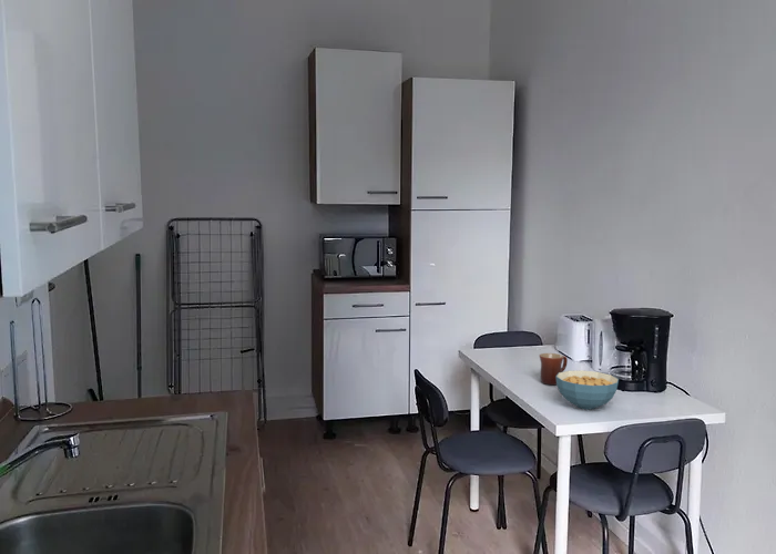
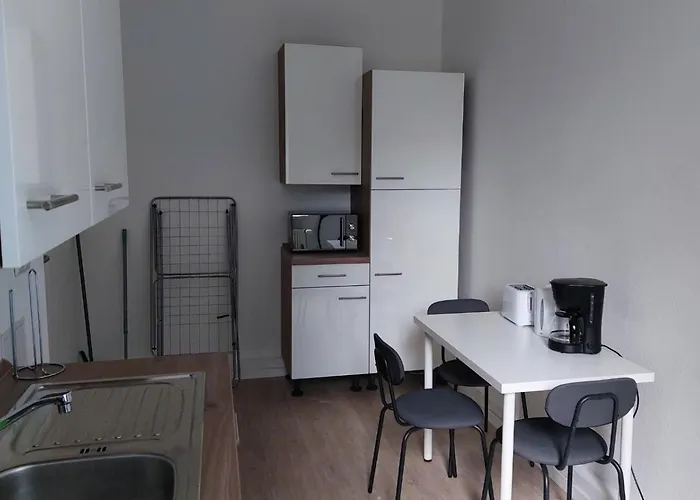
- cereal bowl [557,369,620,410]
- mug [539,352,569,387]
